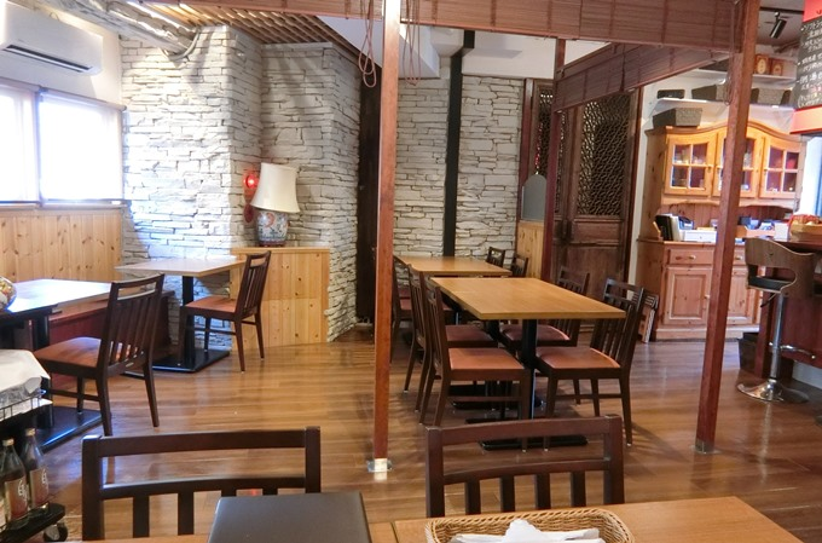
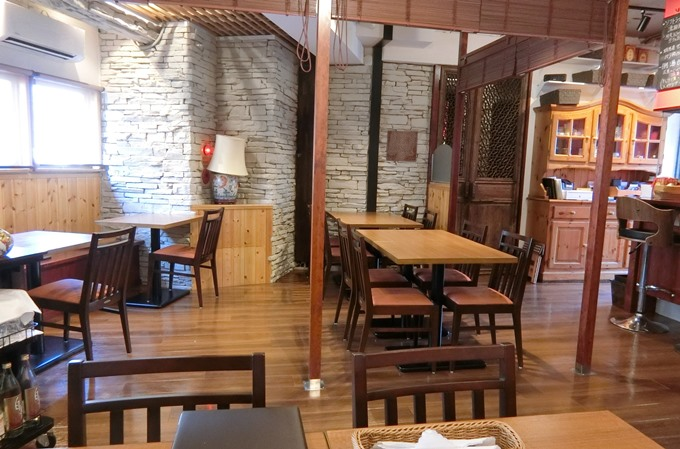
+ wall art [385,129,419,163]
